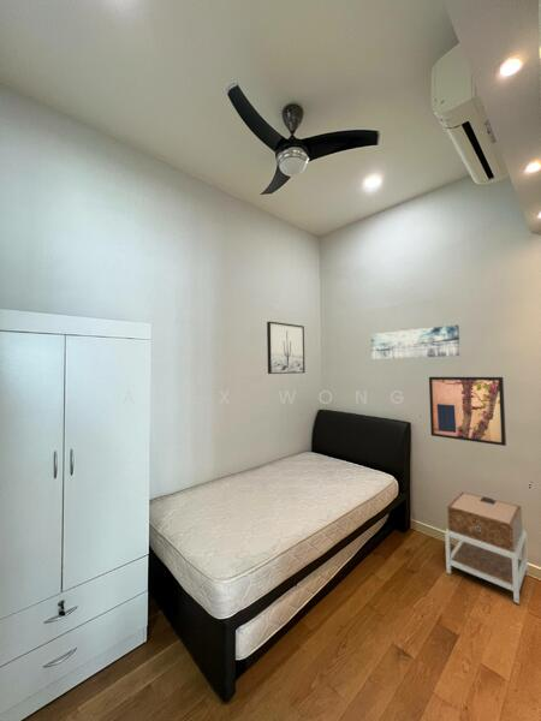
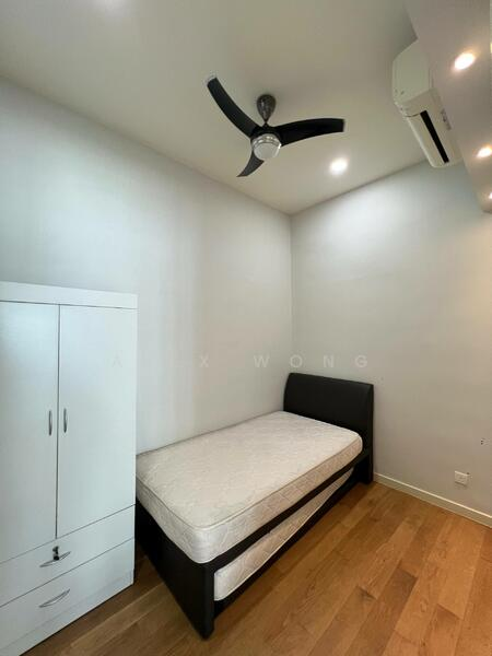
- wall art [266,321,307,375]
- wall art [370,324,462,360]
- nightstand [444,490,529,604]
- wall art [428,376,507,447]
